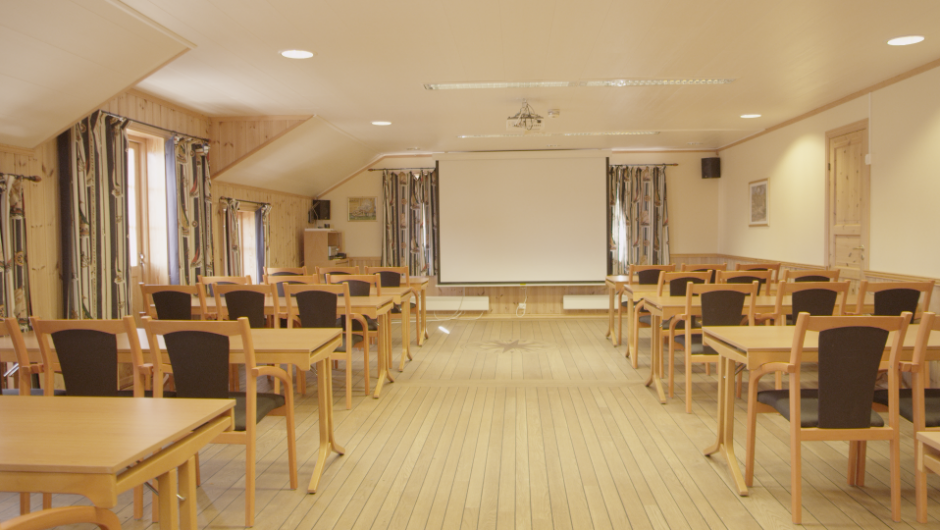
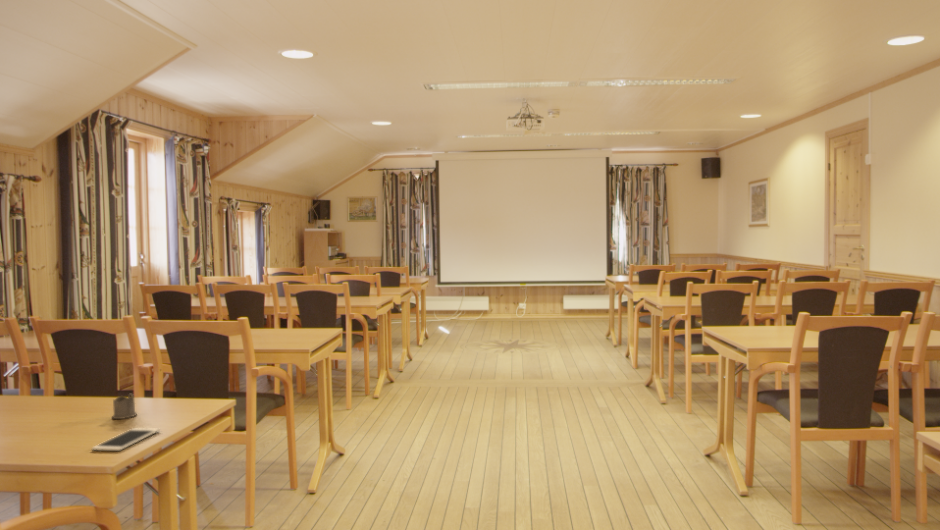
+ tea glass holder [111,393,138,420]
+ cell phone [91,427,161,452]
